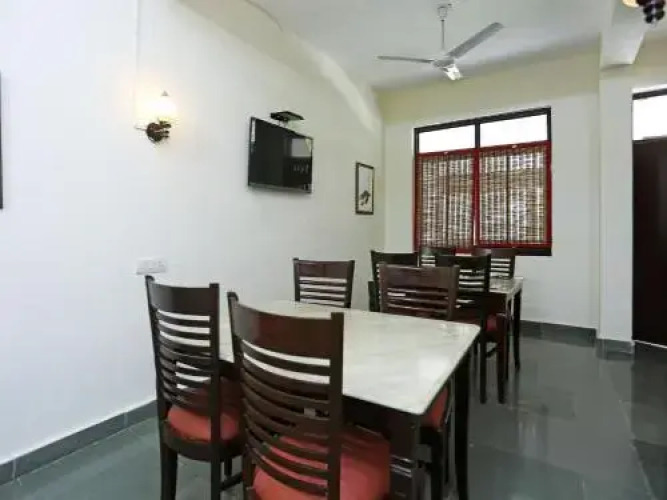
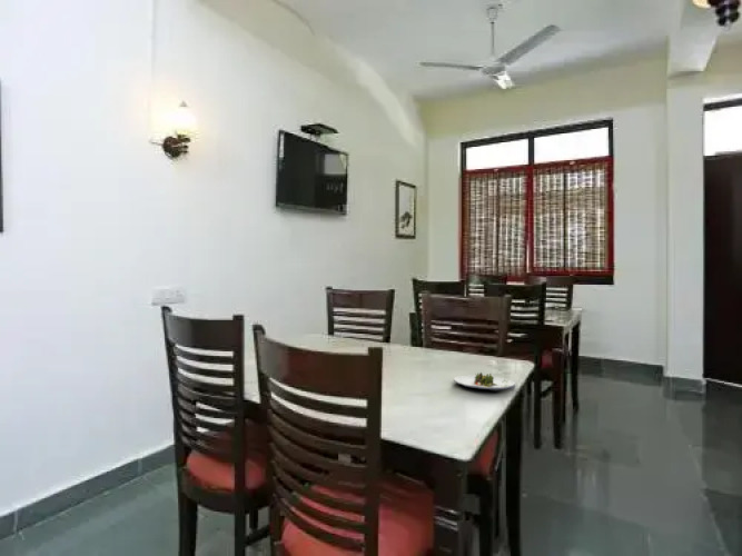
+ salad plate [453,371,516,391]
